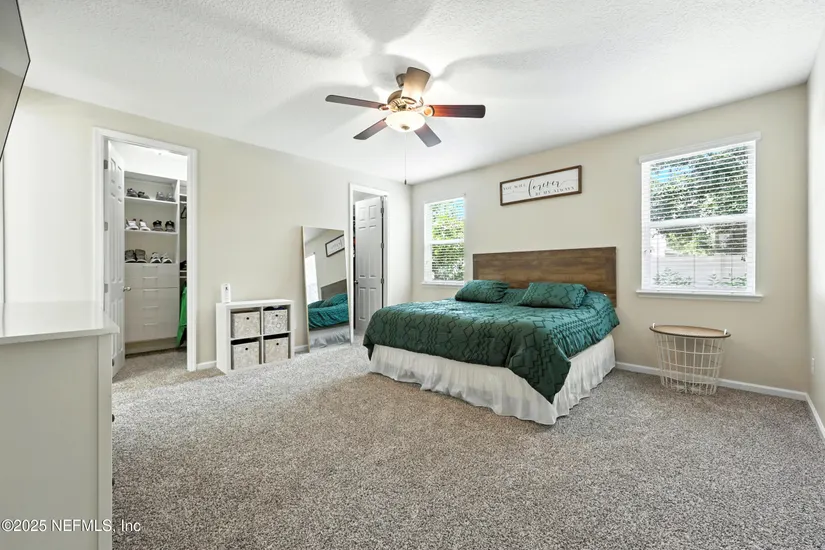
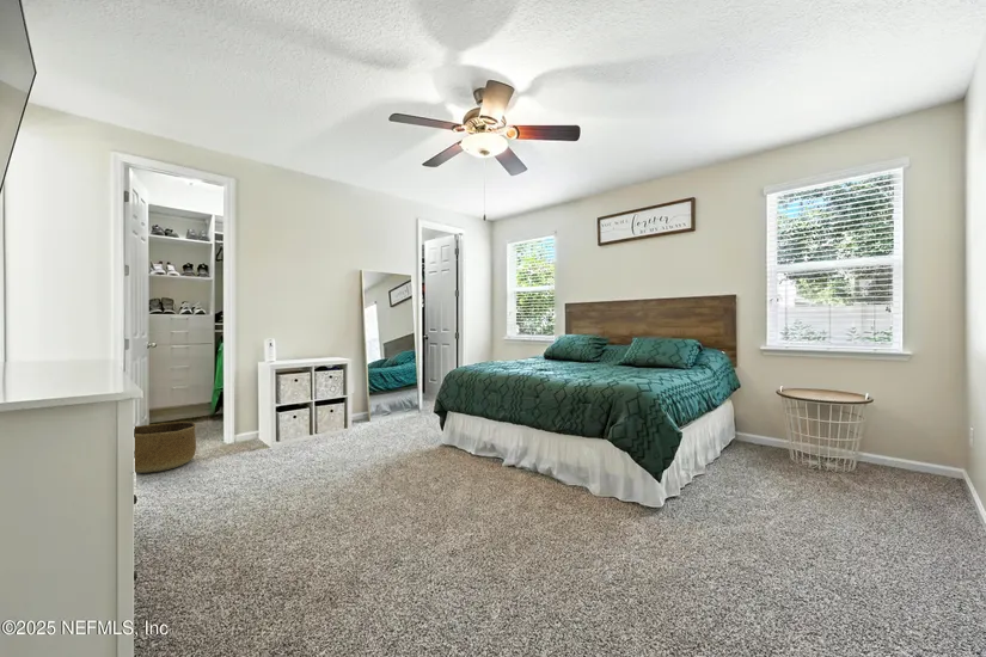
+ basket [134,420,197,474]
